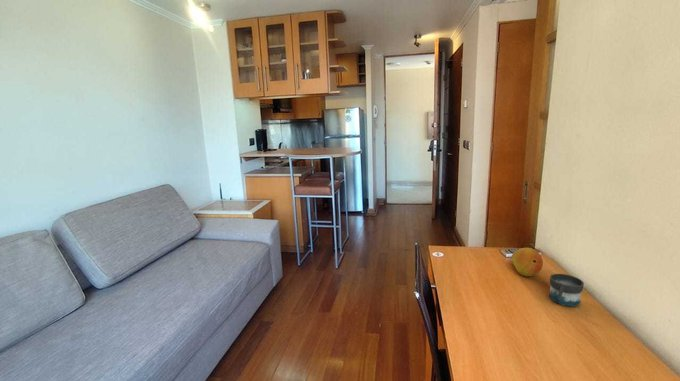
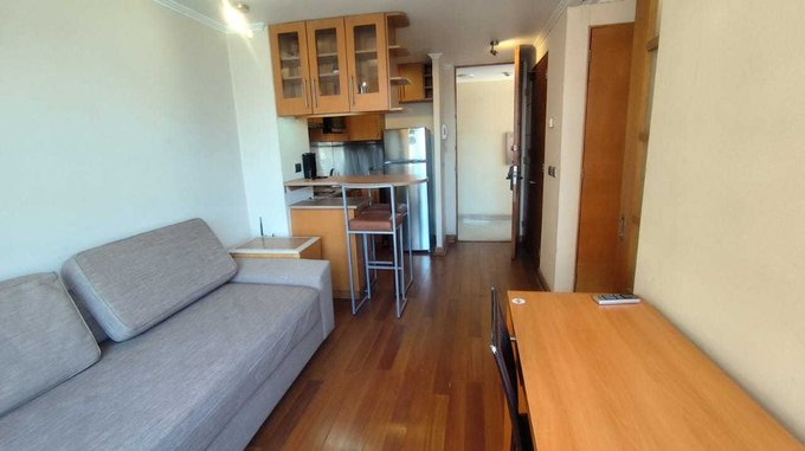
- fruit [510,247,544,277]
- mug [549,273,585,307]
